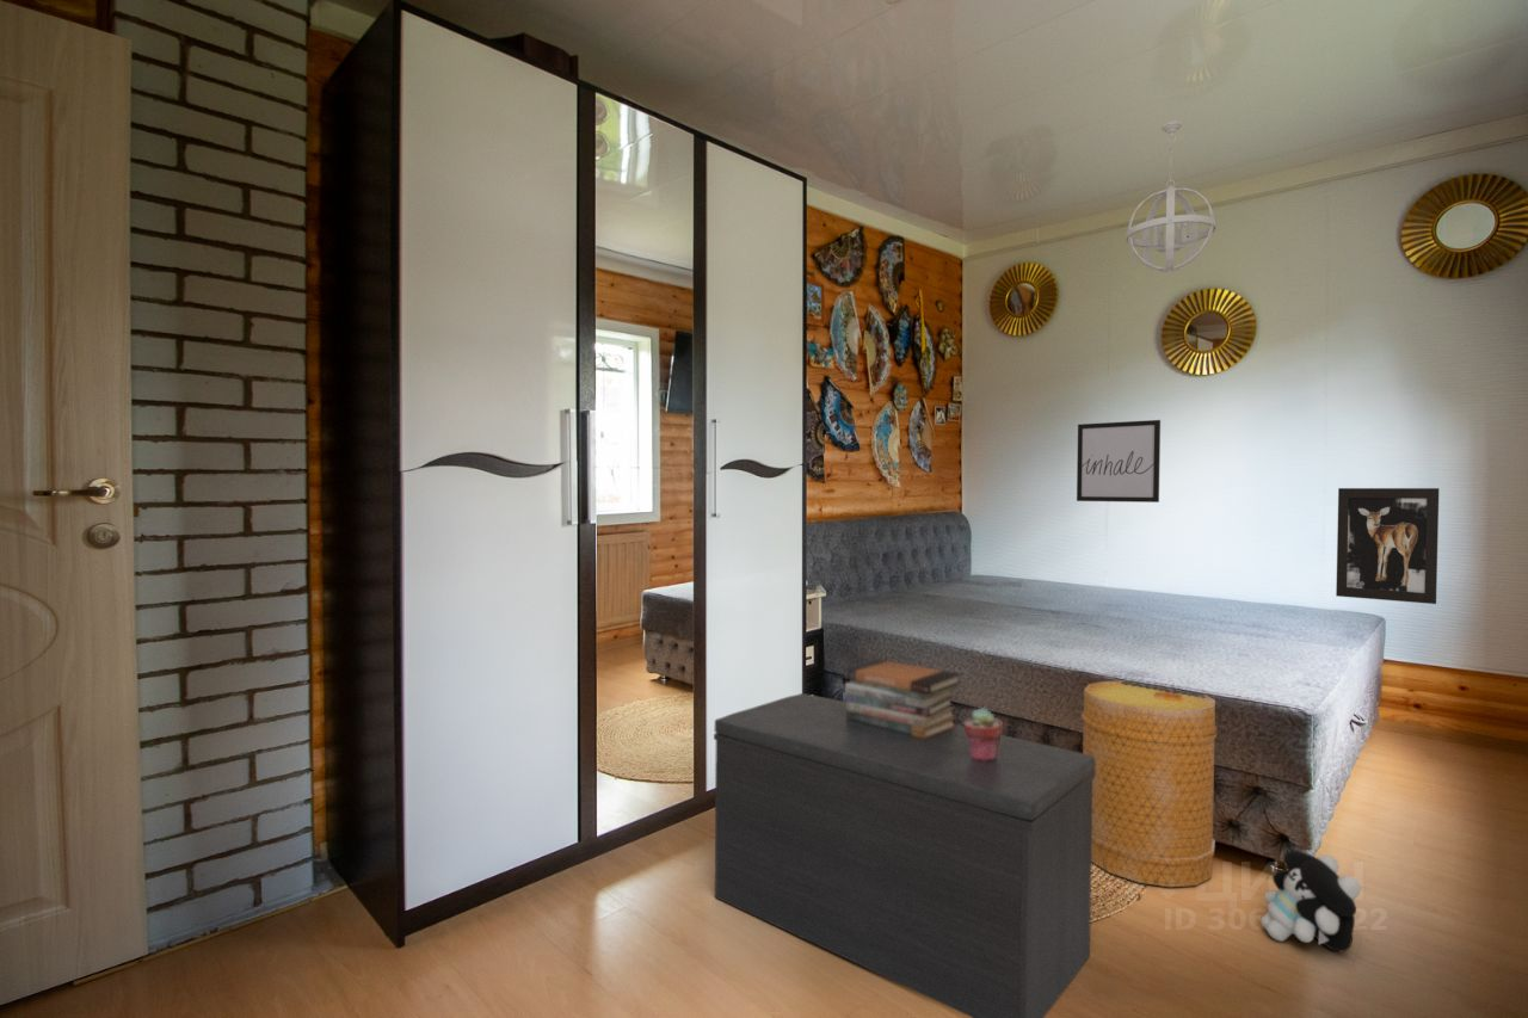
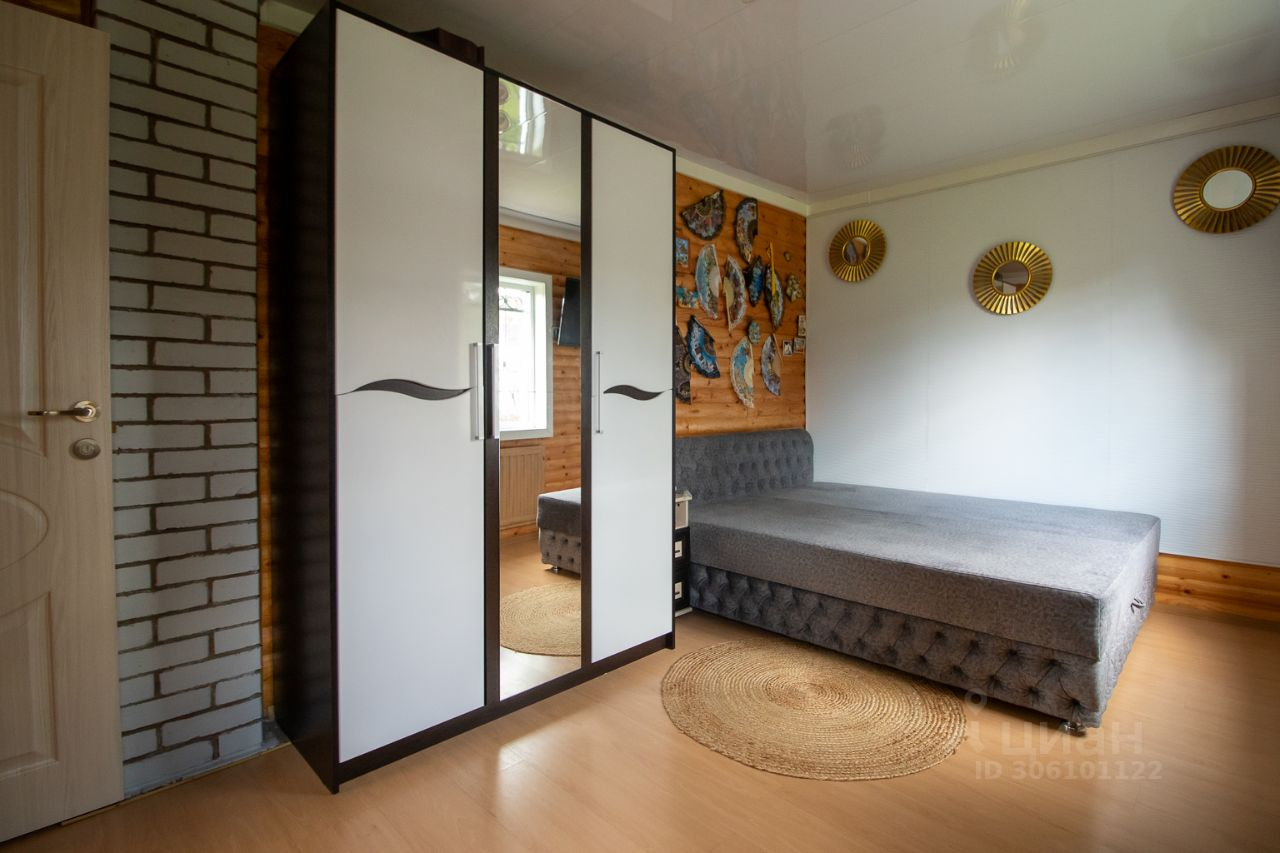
- wall art [1335,487,1440,605]
- chandelier [1125,119,1218,274]
- wall art [1076,419,1162,504]
- bench [713,692,1096,1018]
- book stack [842,658,962,739]
- potted succulent [962,707,1004,760]
- plush toy [1259,849,1362,954]
- basket [1080,680,1218,888]
